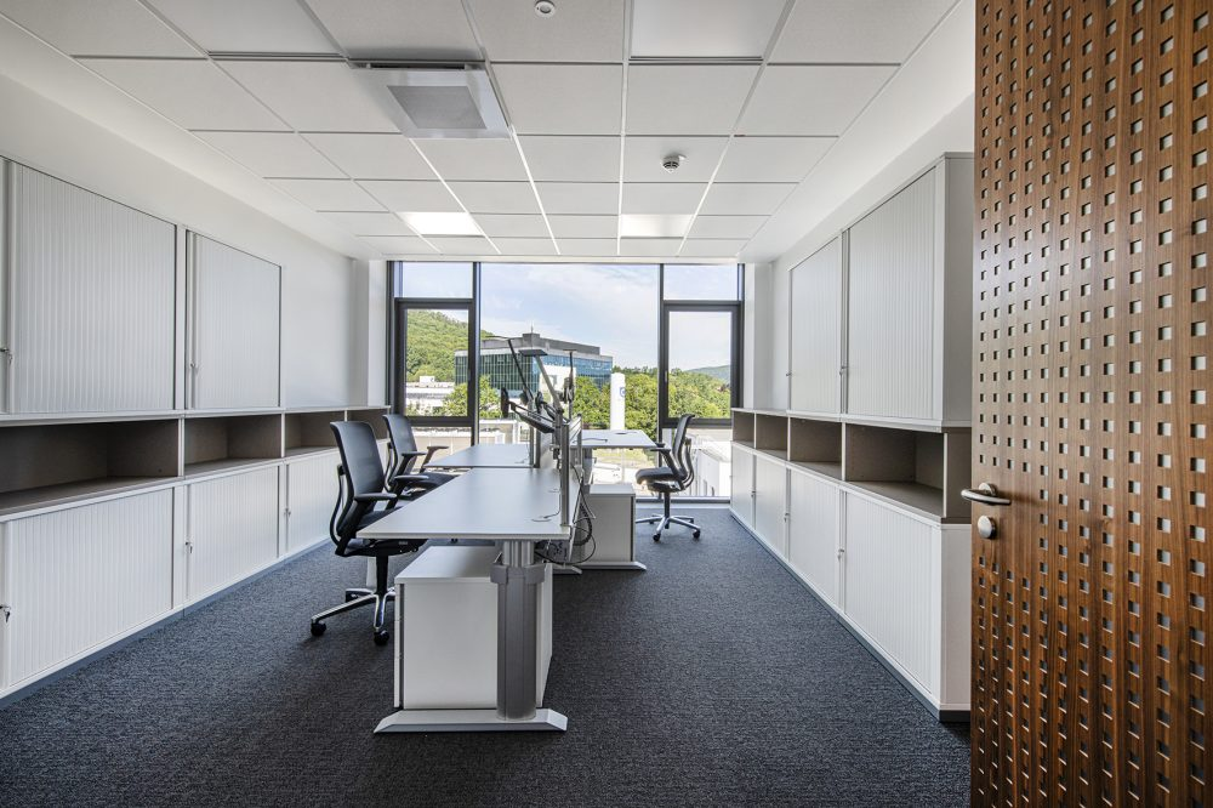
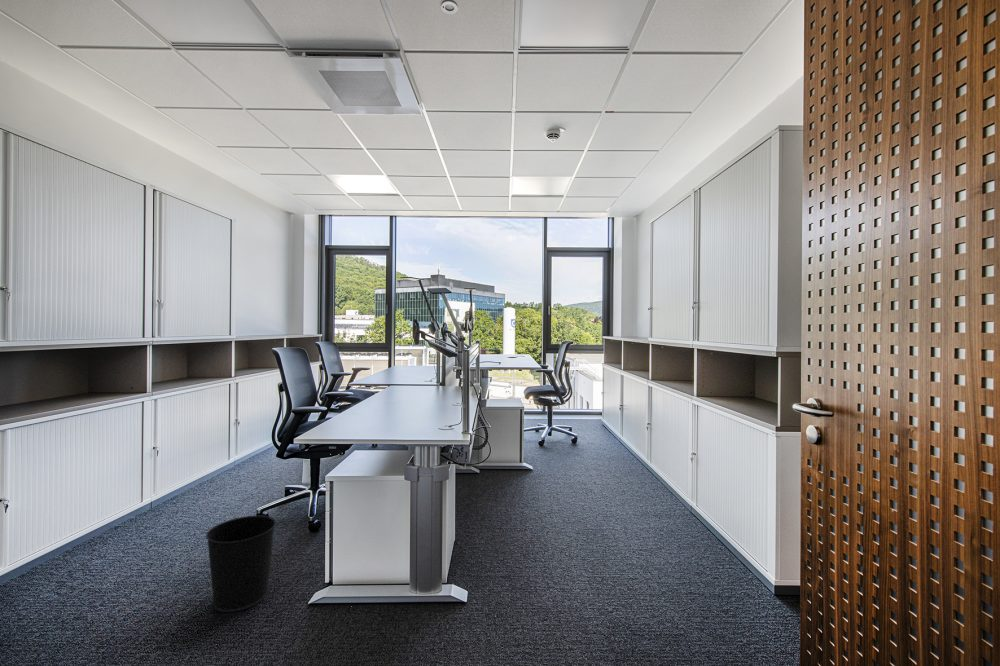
+ wastebasket [205,515,277,613]
